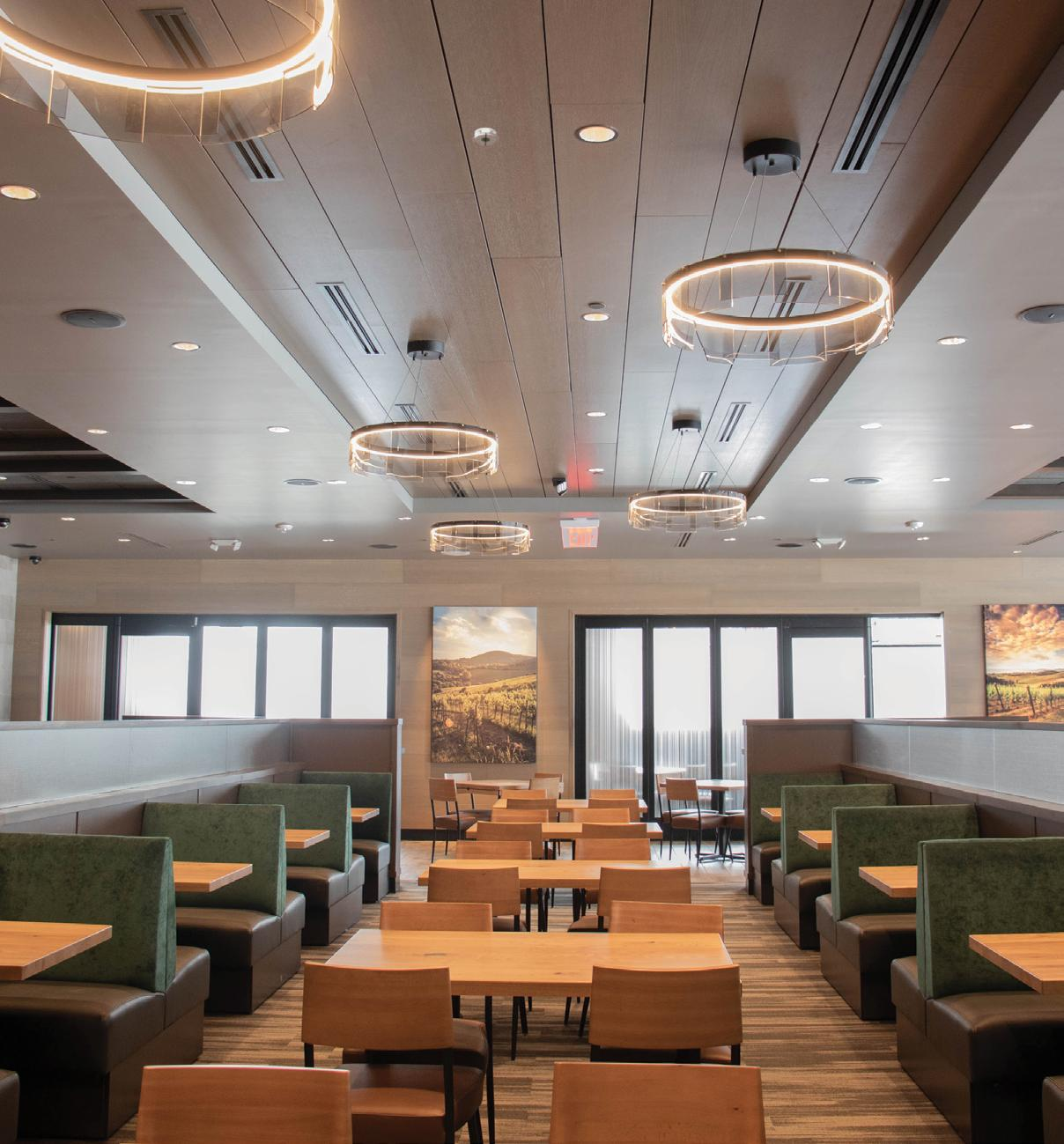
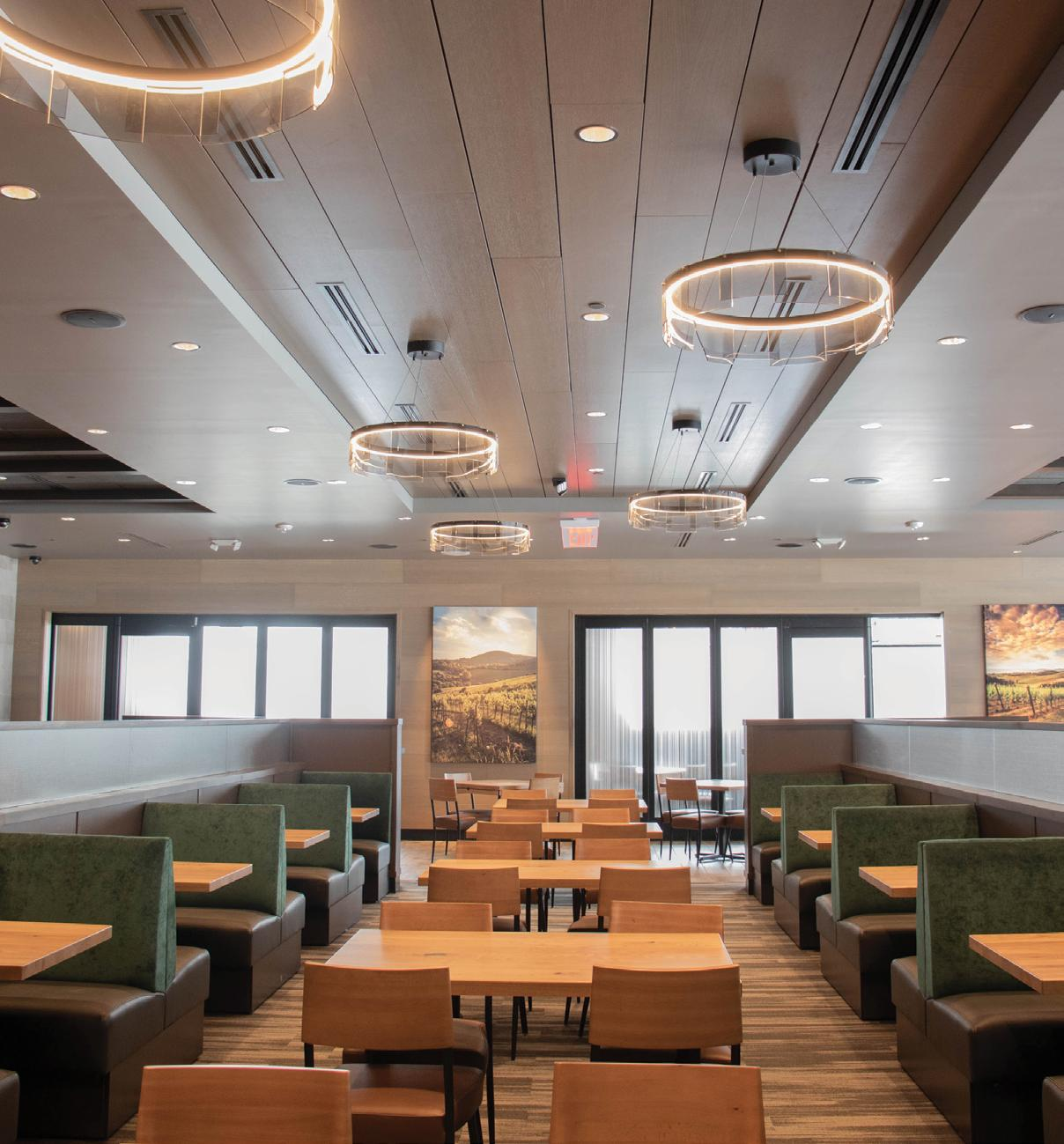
- smoke detector [470,127,500,147]
